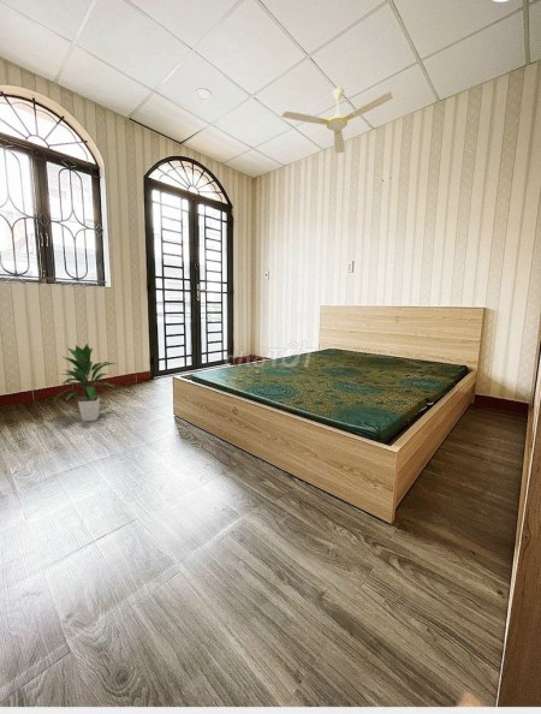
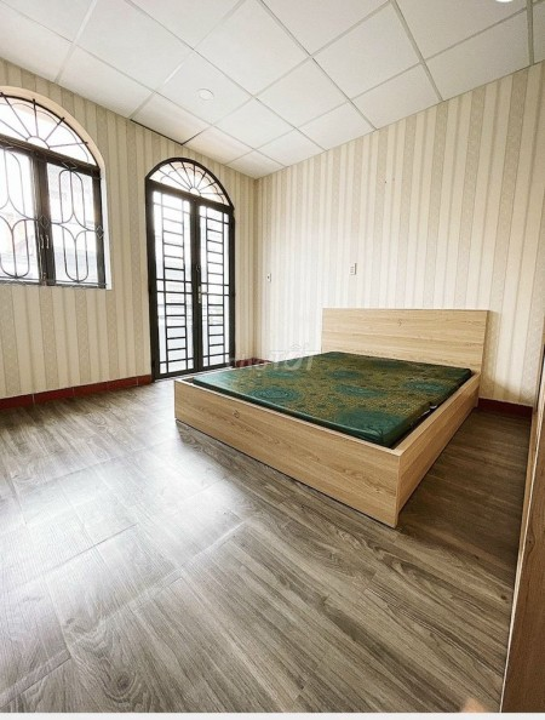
- ceiling fan [280,87,394,154]
- indoor plant [50,343,119,423]
